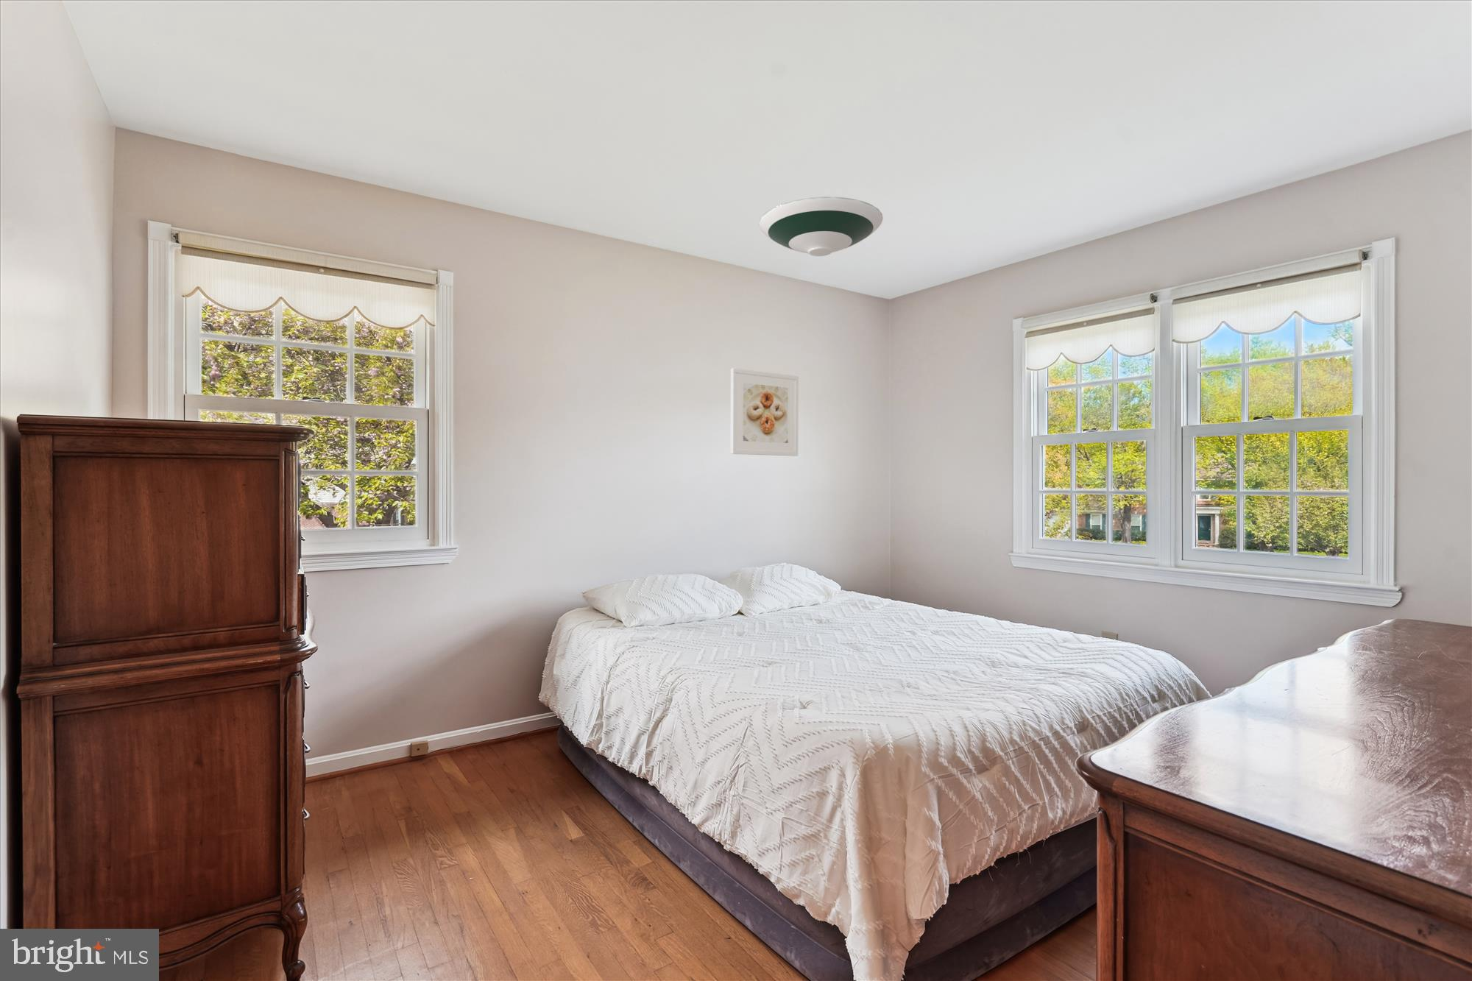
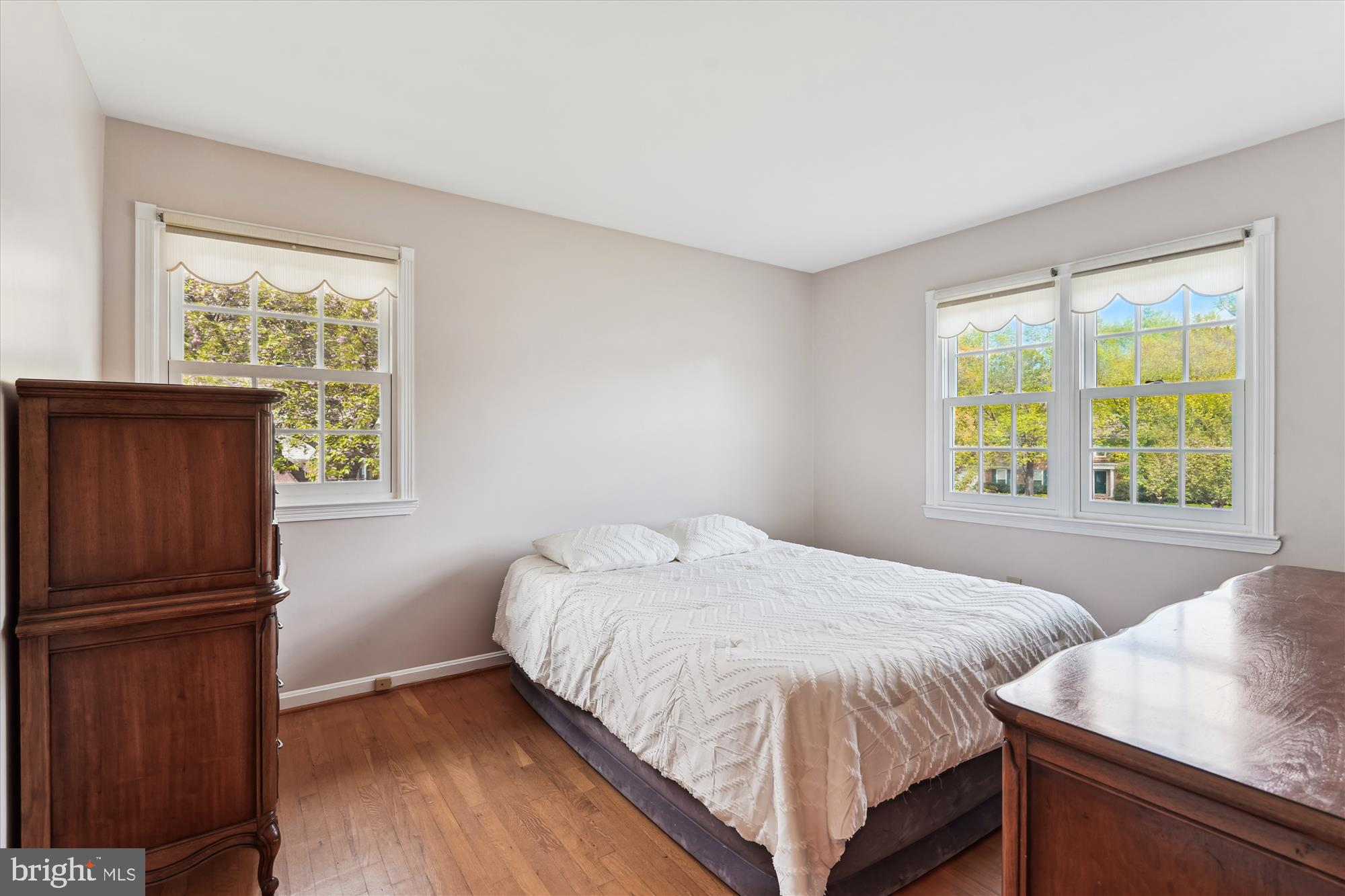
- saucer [758,196,884,257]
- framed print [730,368,799,457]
